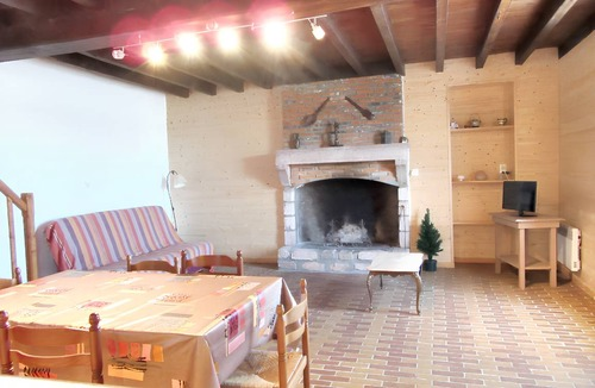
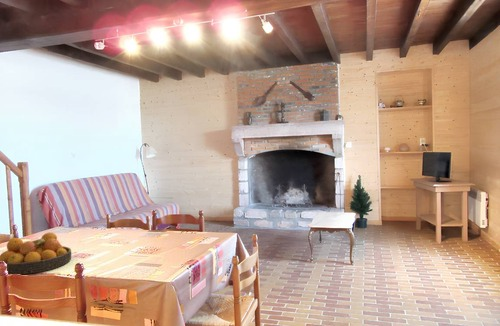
+ fruit bowl [0,231,72,275]
